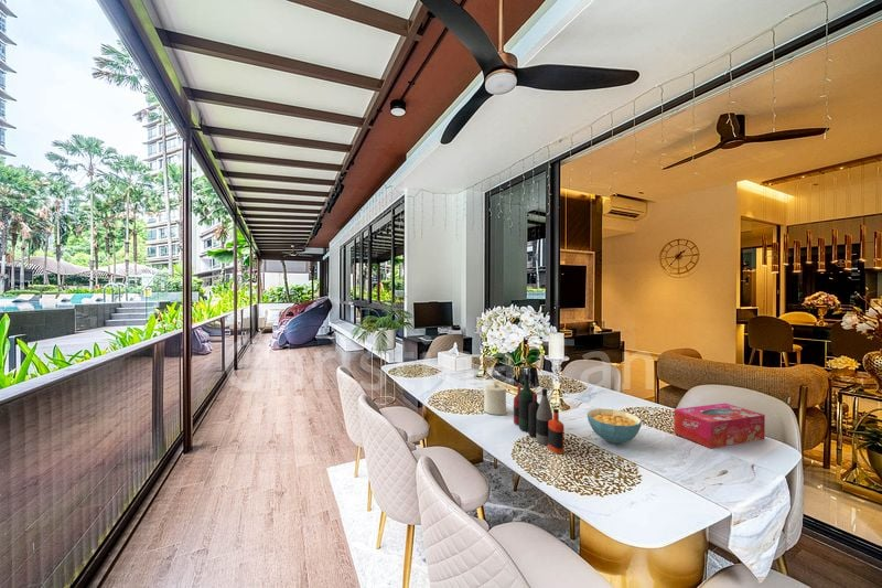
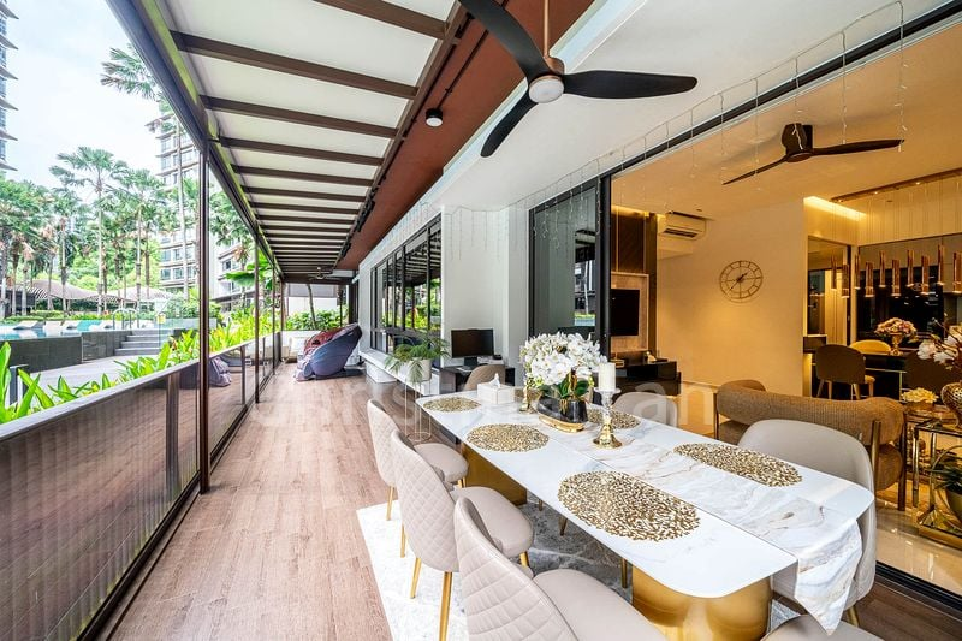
- bottle collection [513,373,564,455]
- cereal bowl [587,408,643,445]
- candle [483,381,508,416]
- tissue box [673,403,766,449]
